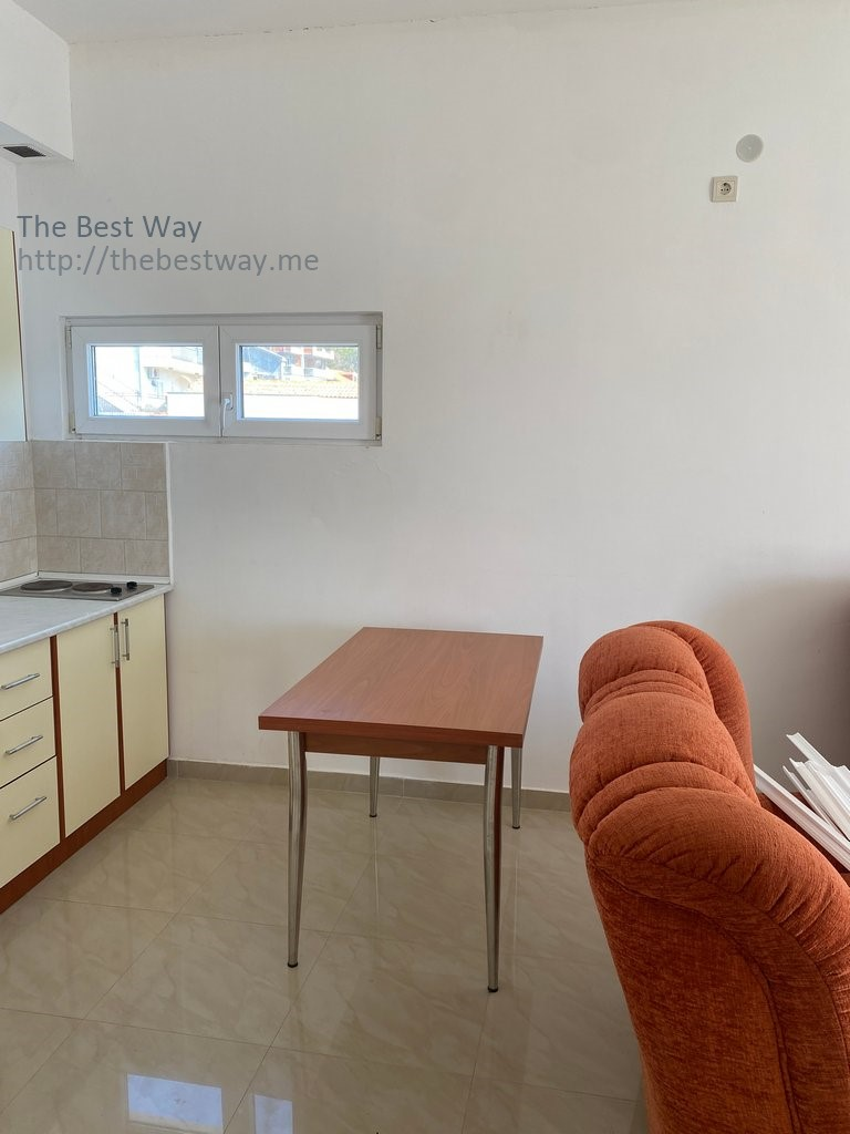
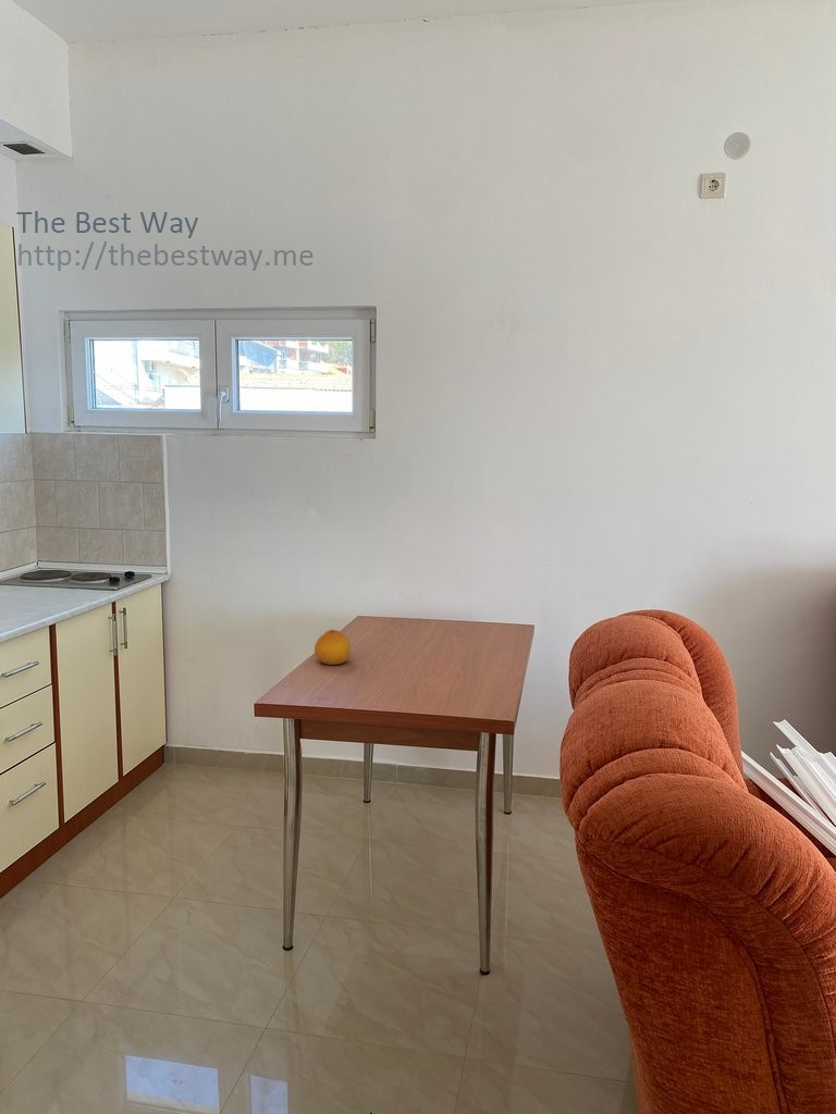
+ fruit [314,629,352,666]
